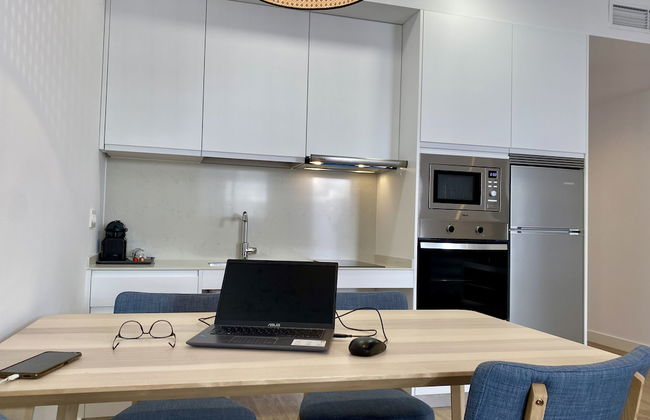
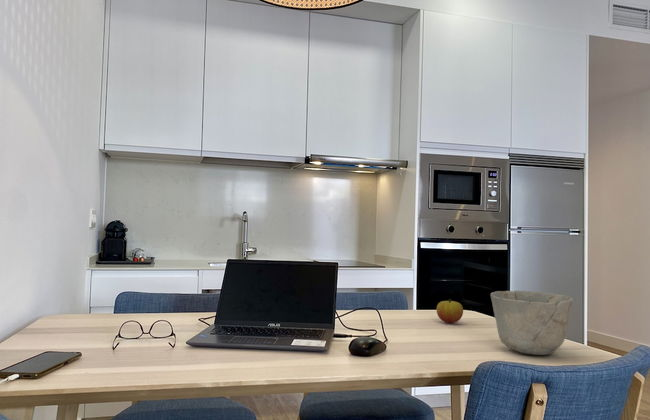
+ ceramic bowl [490,290,574,356]
+ apple [436,298,464,324]
